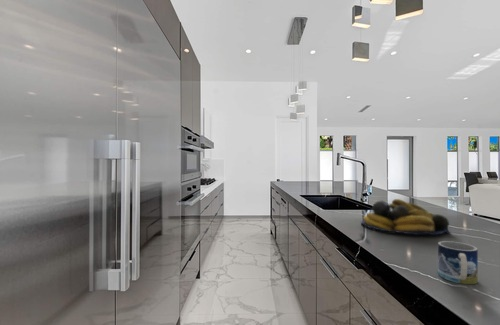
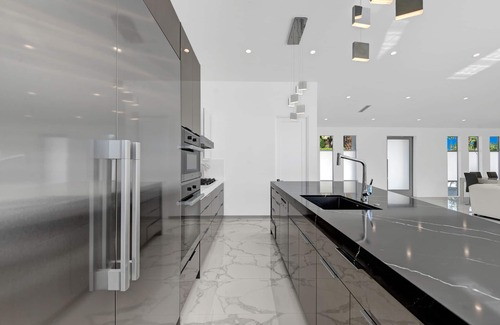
- mug [437,240,479,285]
- fruit bowl [360,198,451,236]
